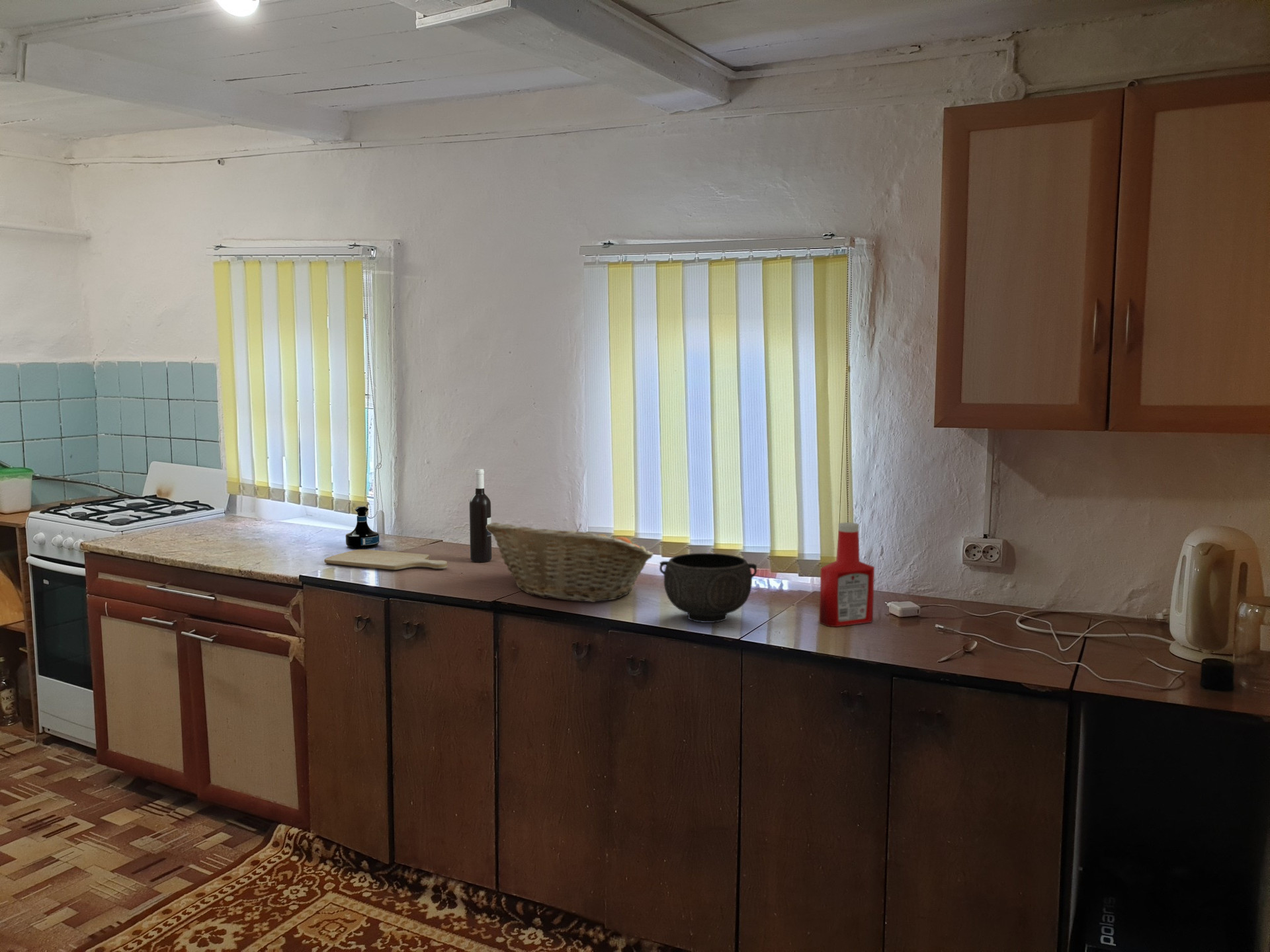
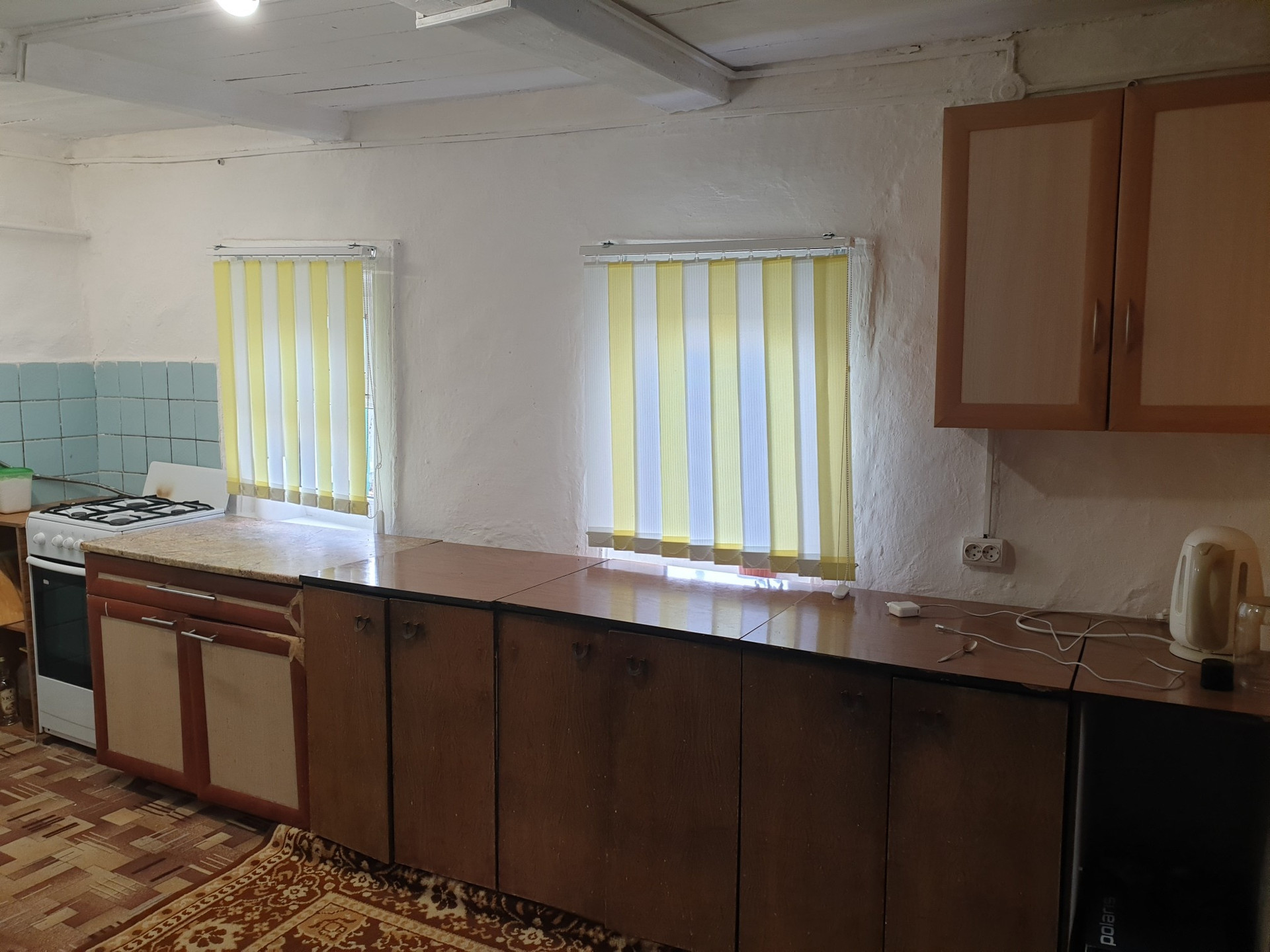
- soap bottle [819,522,875,627]
- wine bottle [469,468,492,563]
- tequila bottle [345,505,380,549]
- chopping board [324,549,448,571]
- bowl [659,553,758,623]
- fruit basket [486,522,654,603]
